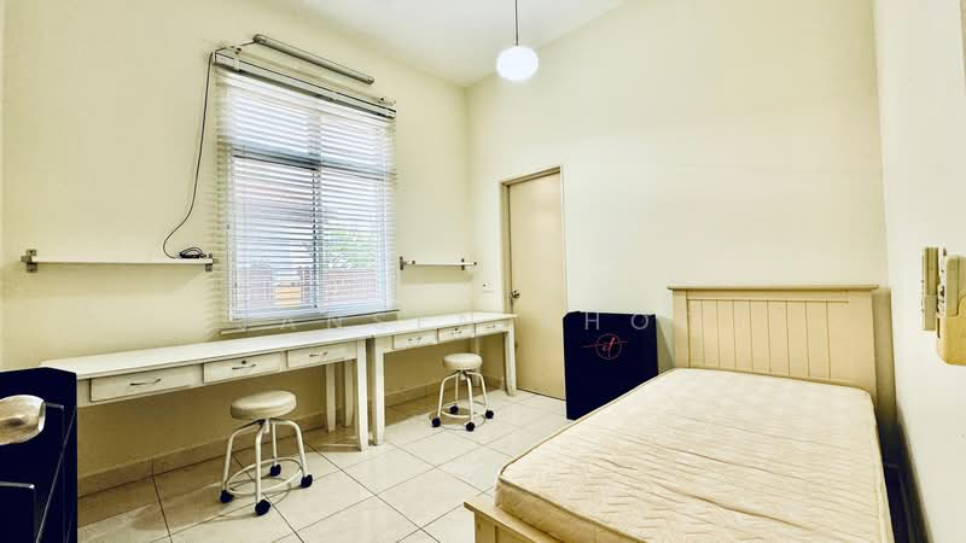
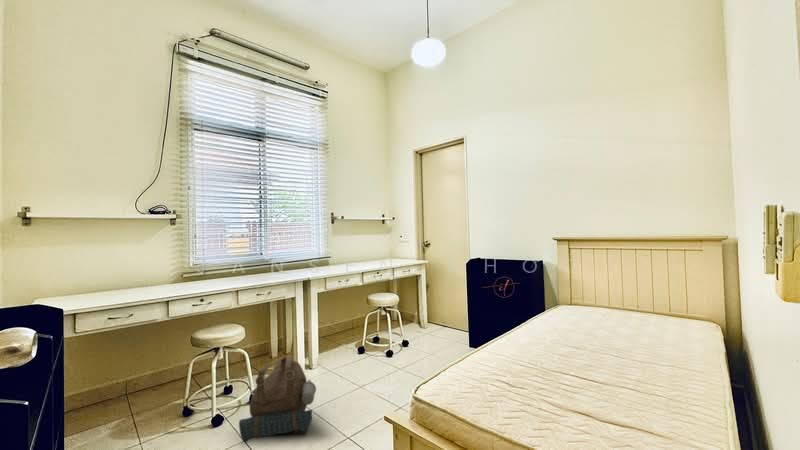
+ backpack [238,355,317,444]
